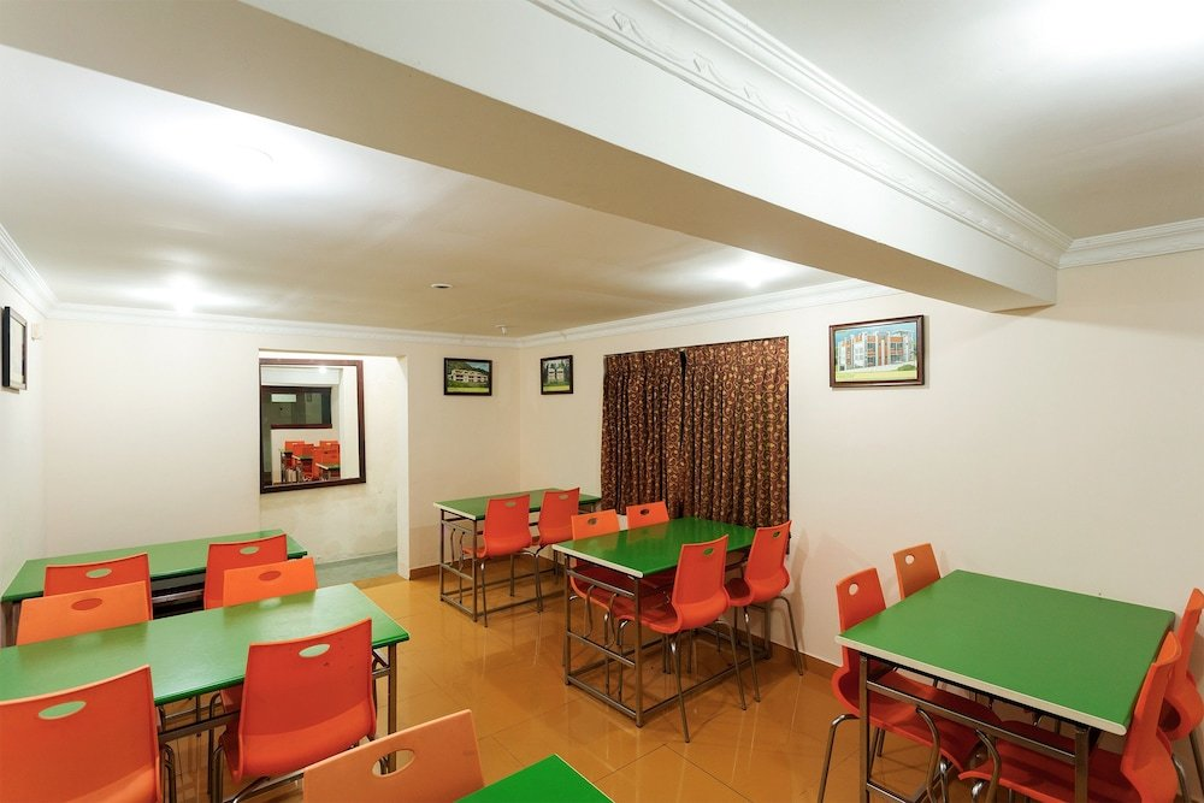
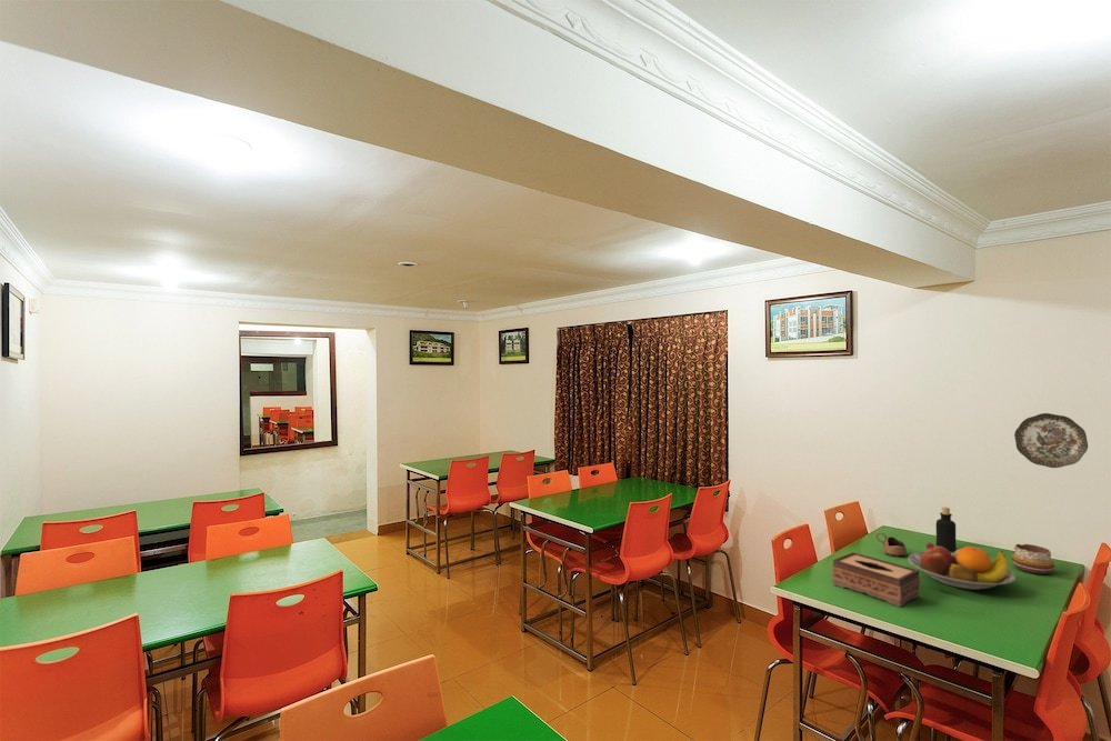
+ bottle [935,505,957,552]
+ tissue box [831,551,921,608]
+ decorative bowl [1010,543,1055,575]
+ cup [875,531,908,558]
+ decorative plate [1013,412,1089,469]
+ fruit bowl [908,541,1017,591]
